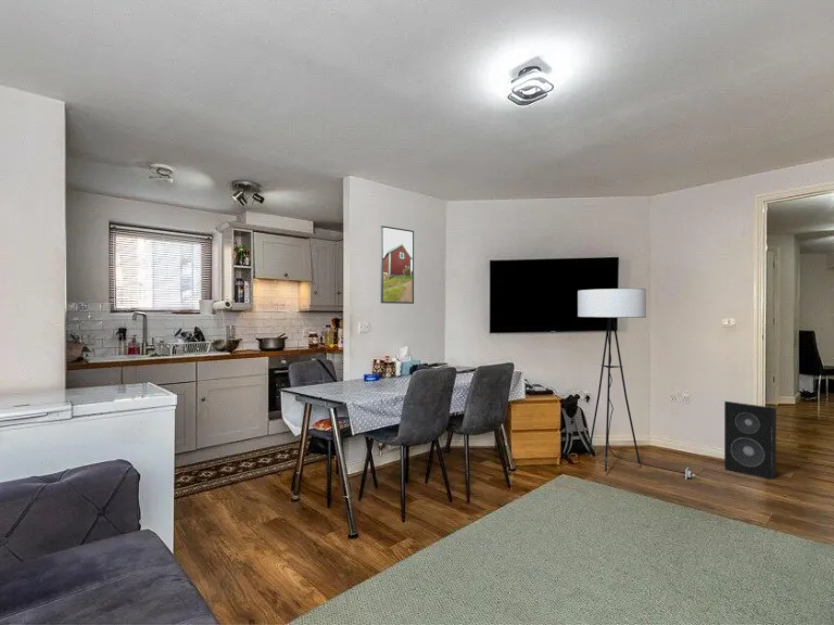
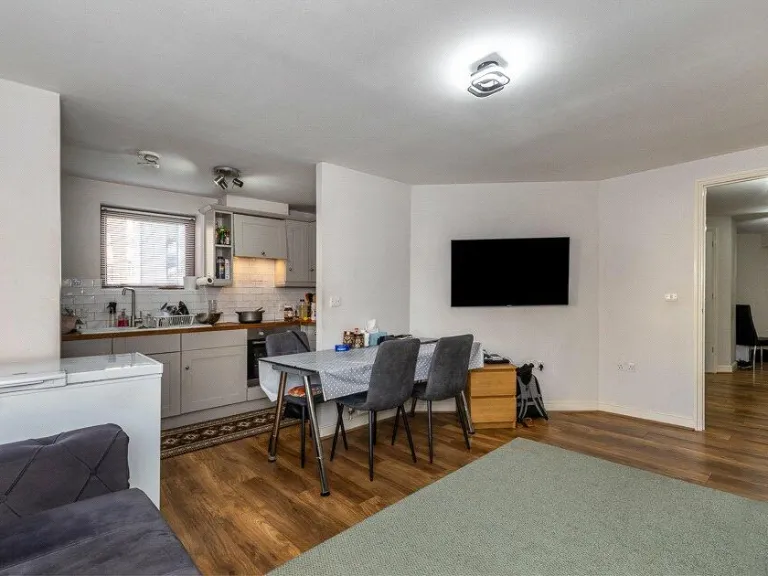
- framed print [379,225,415,305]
- speaker [723,400,778,481]
- floor lamp [577,288,696,481]
